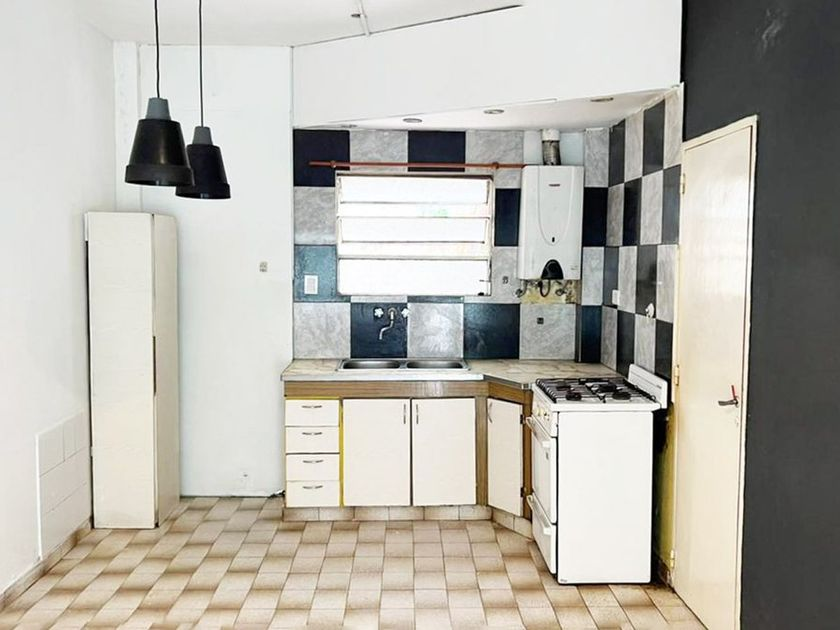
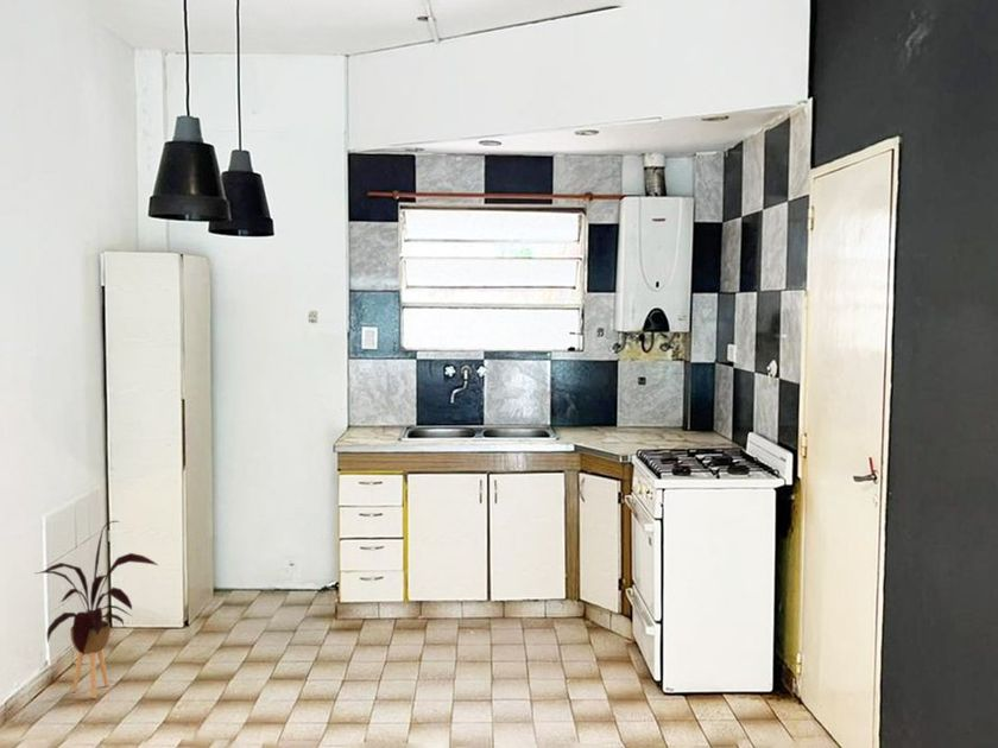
+ house plant [36,520,158,699]
